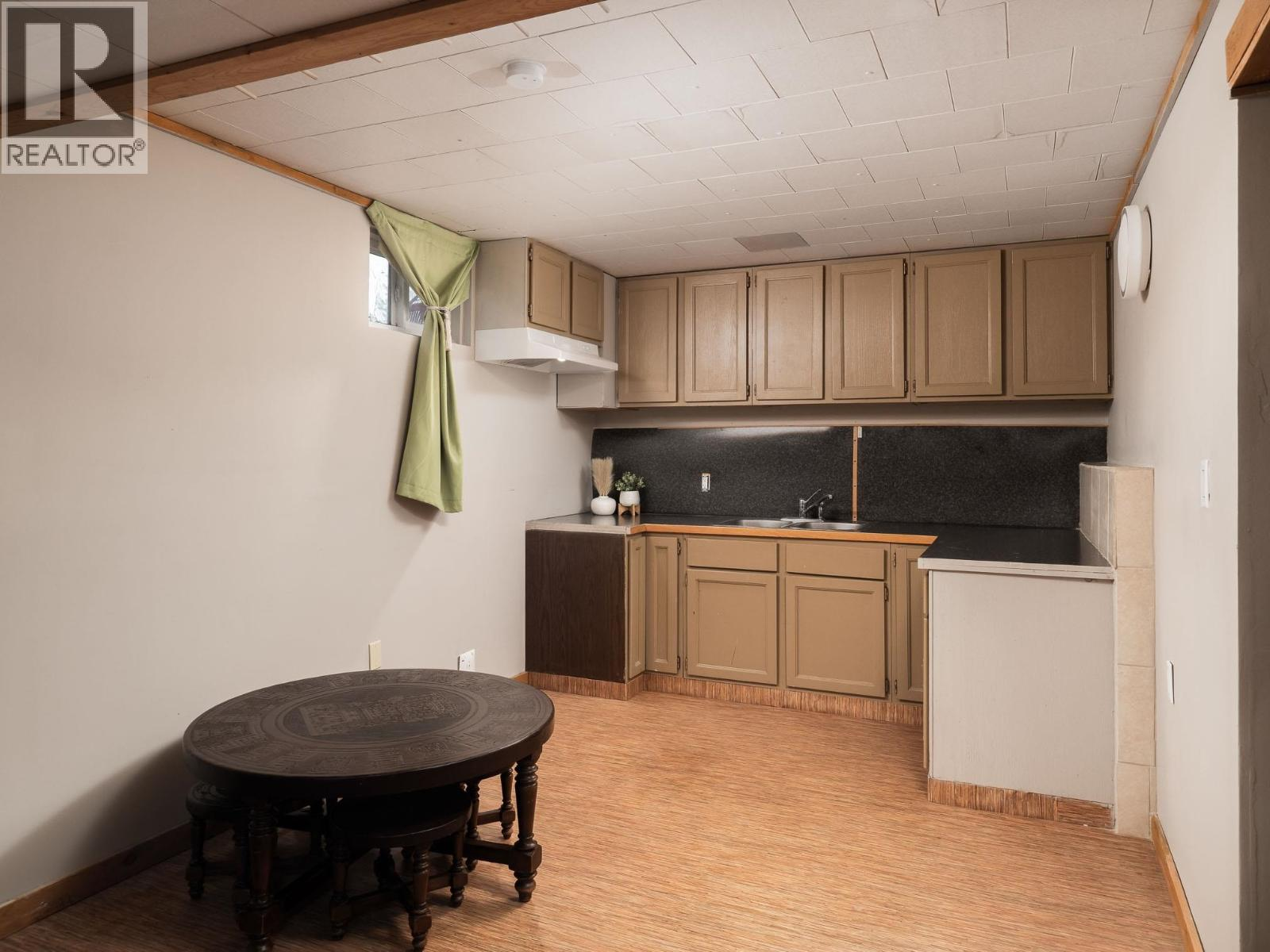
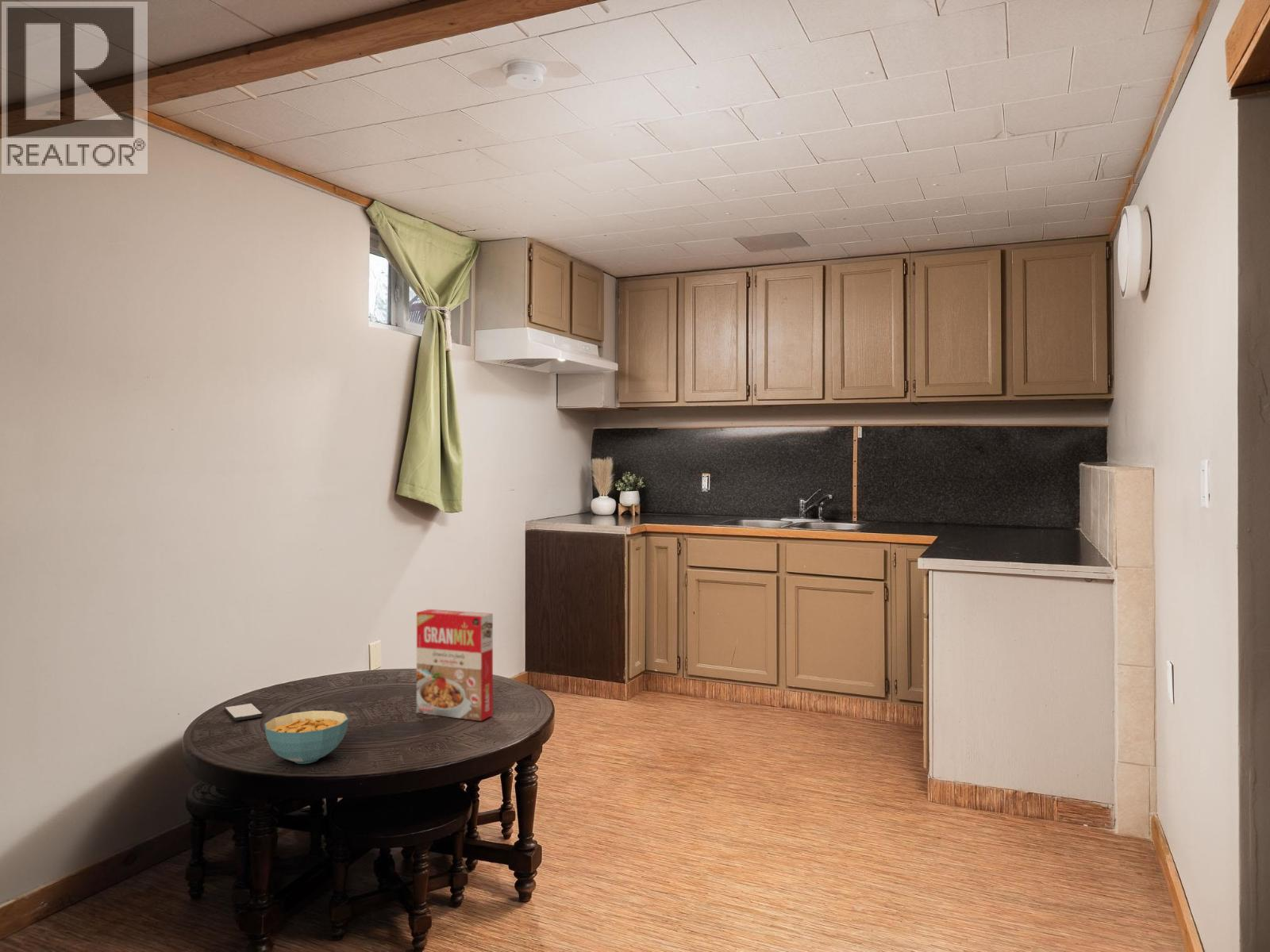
+ cereal bowl [264,710,349,765]
+ cereal box [416,608,494,722]
+ smartphone [224,702,264,721]
